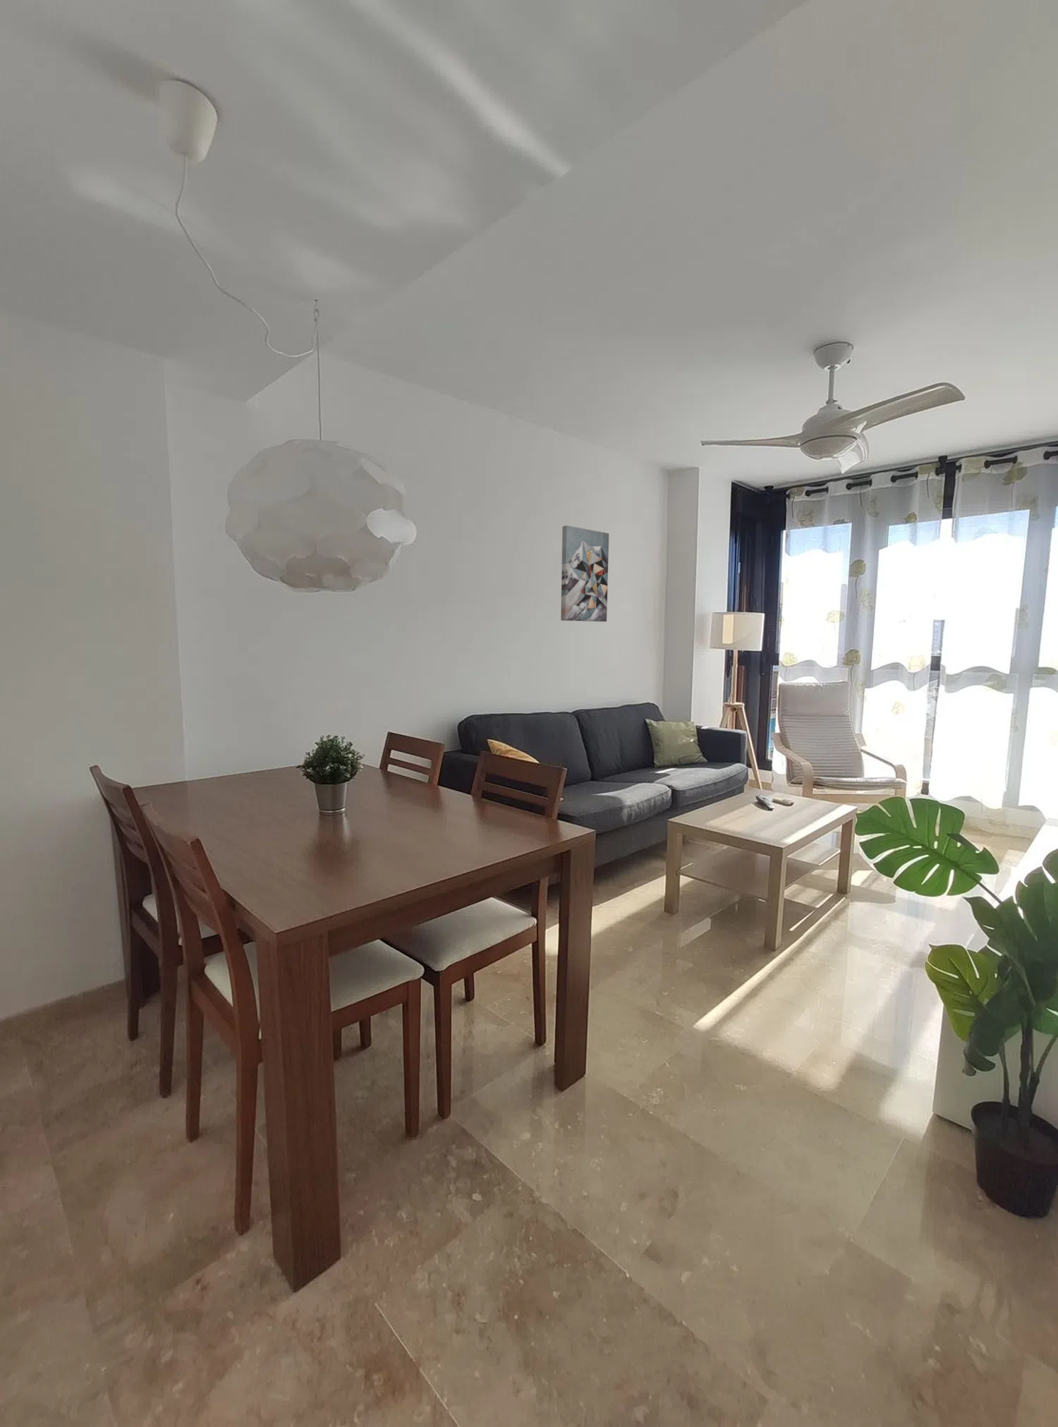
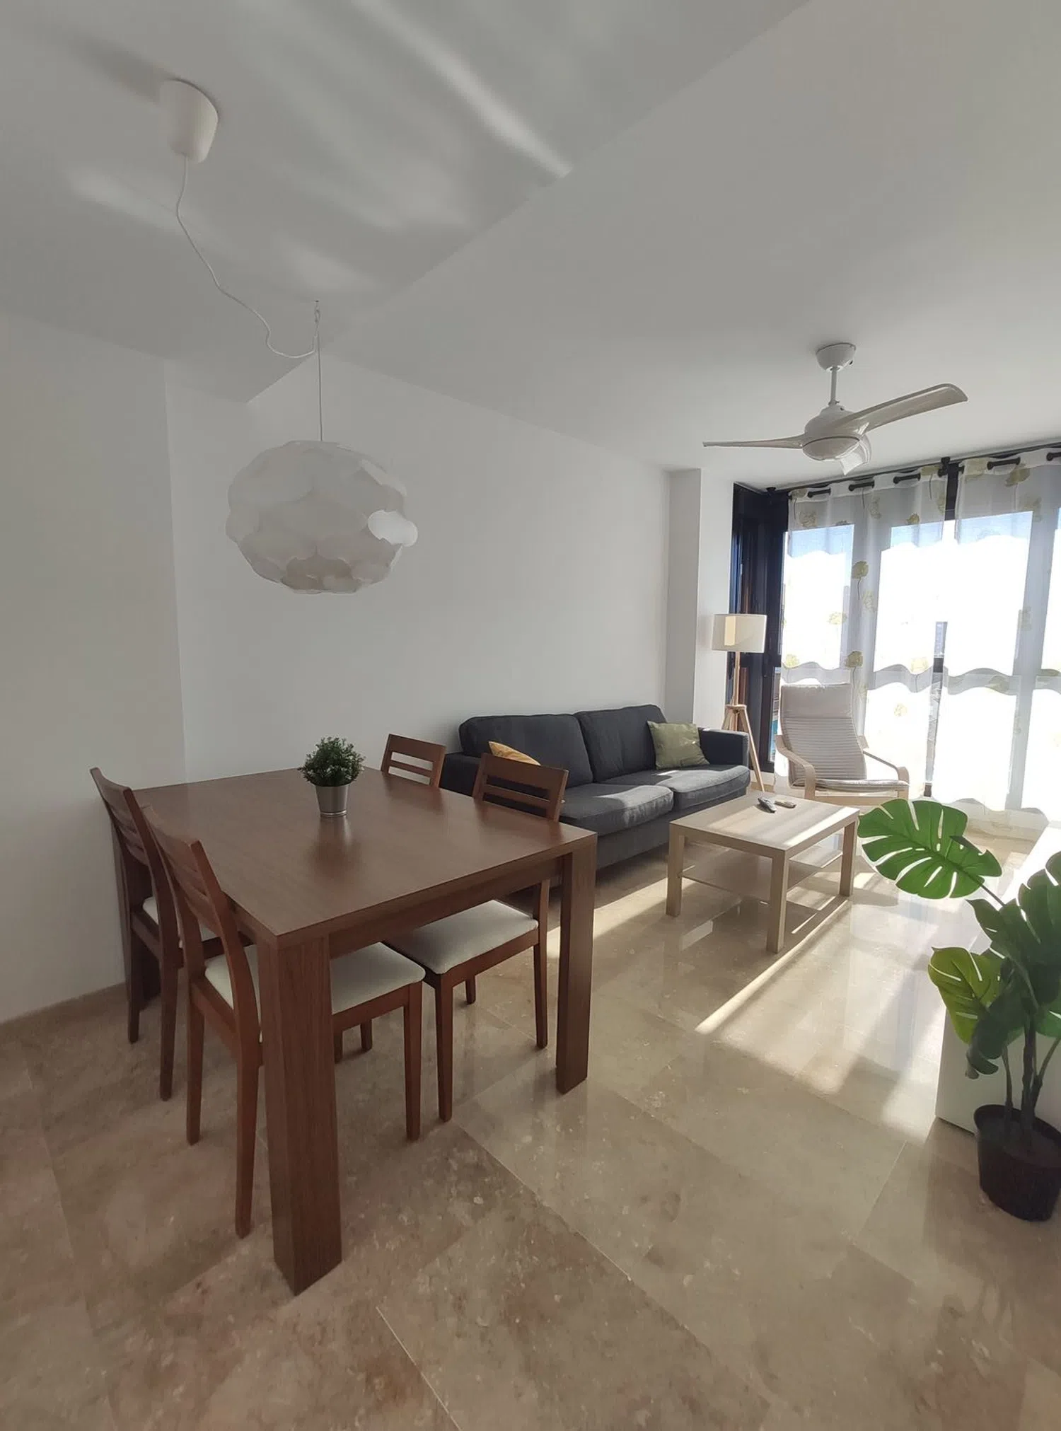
- wall art [560,525,609,622]
